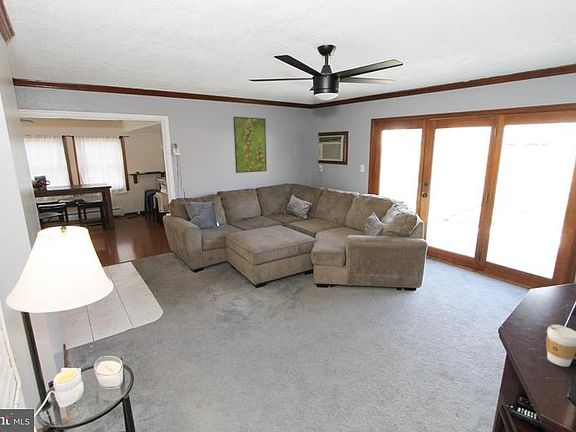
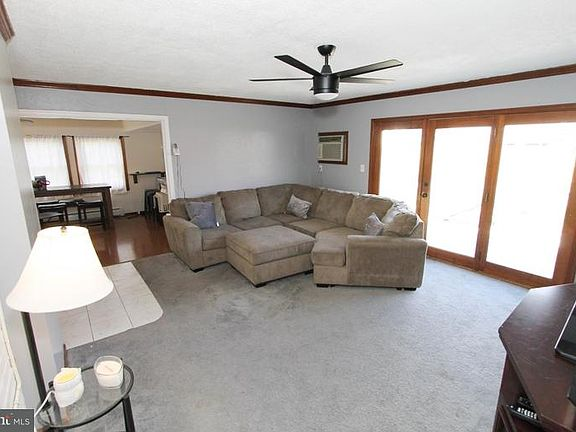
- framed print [232,116,268,174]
- coffee cup [545,324,576,368]
